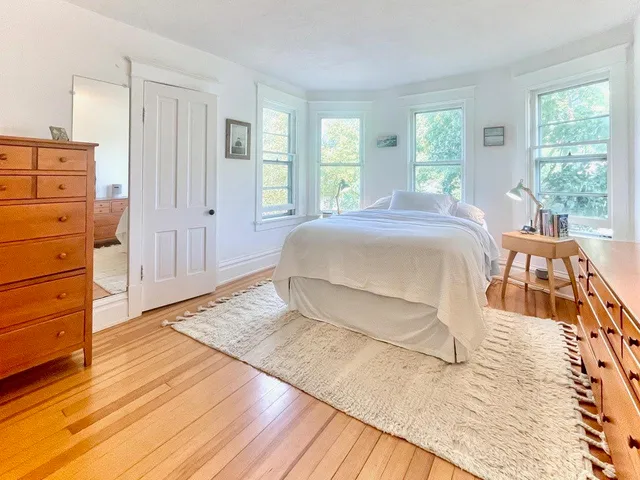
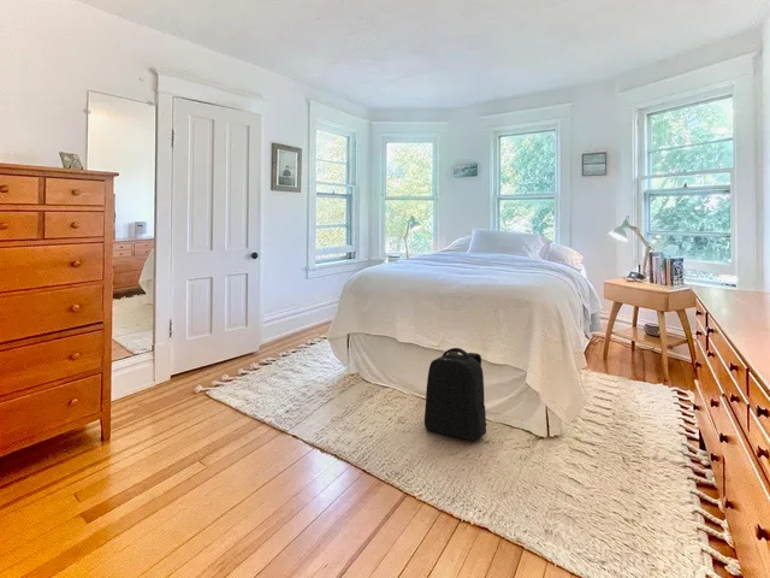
+ backpack [424,347,487,441]
